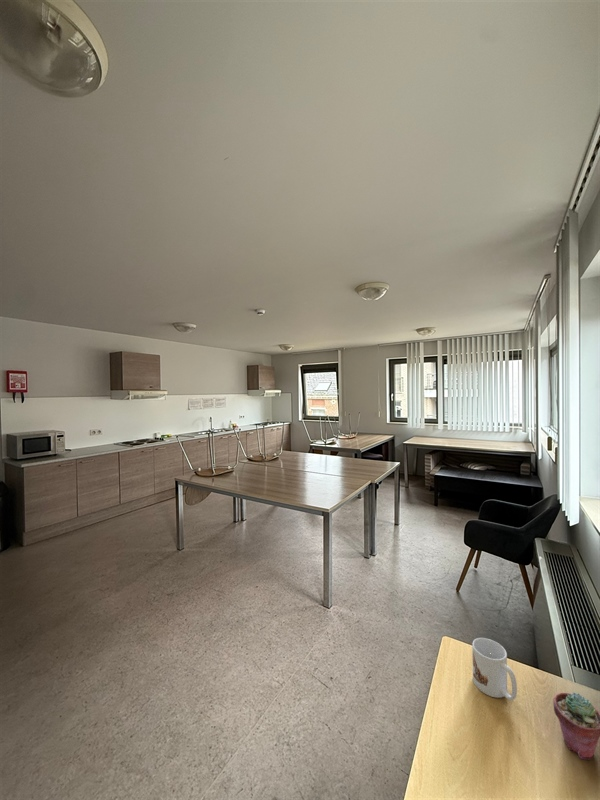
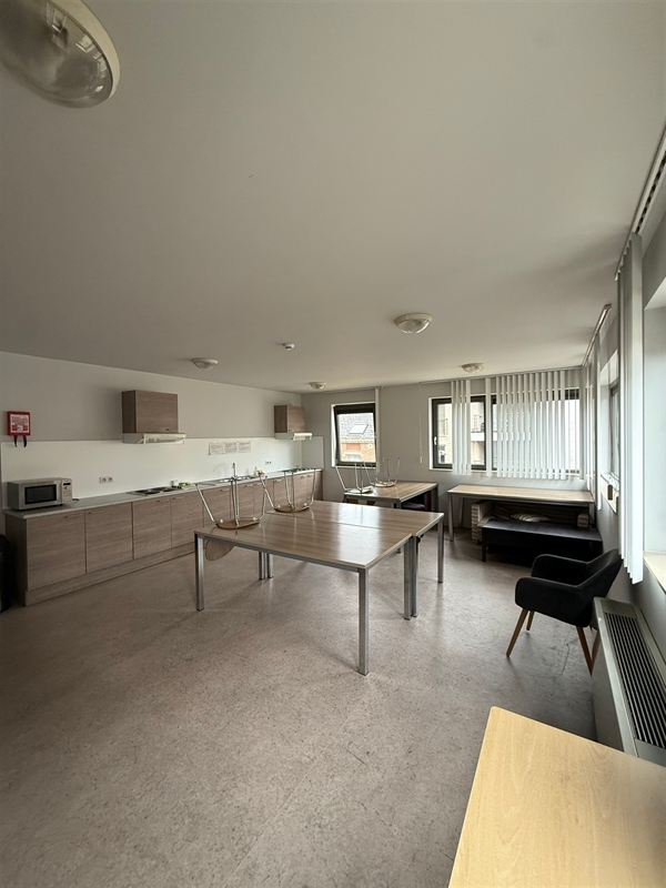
- potted succulent [552,691,600,761]
- mug [471,637,518,701]
